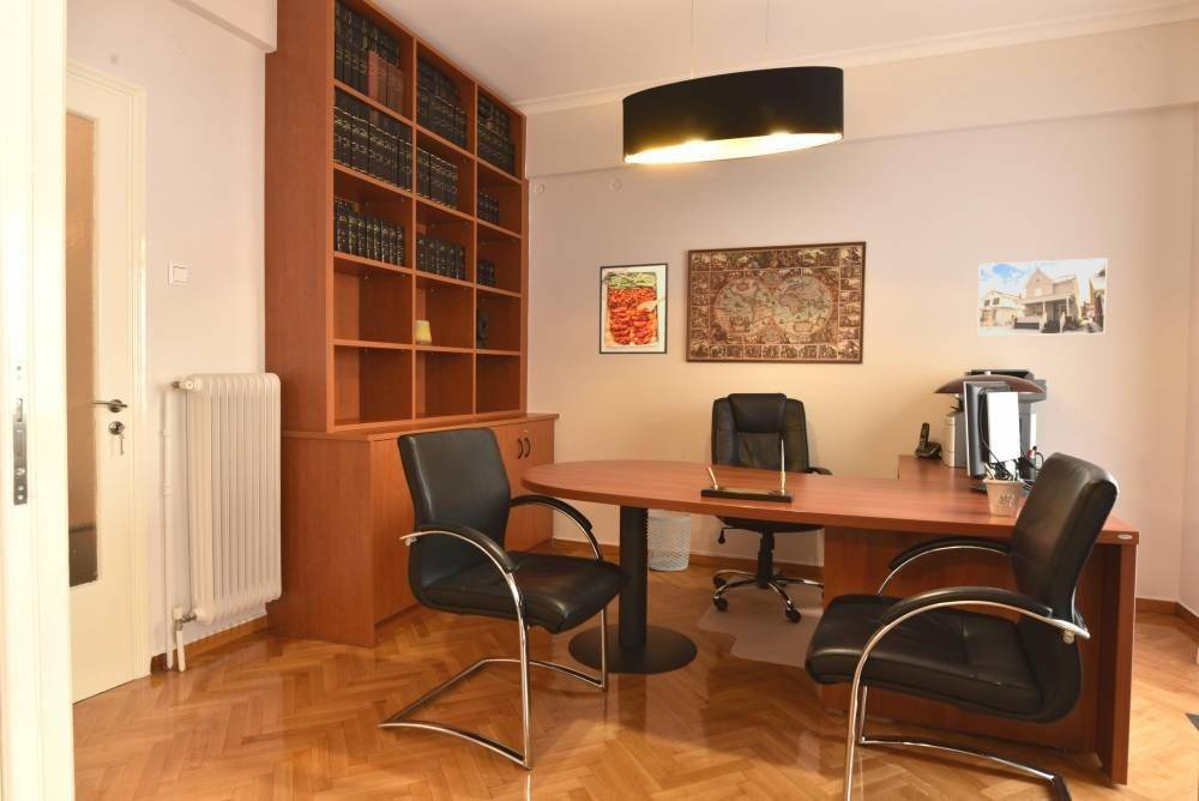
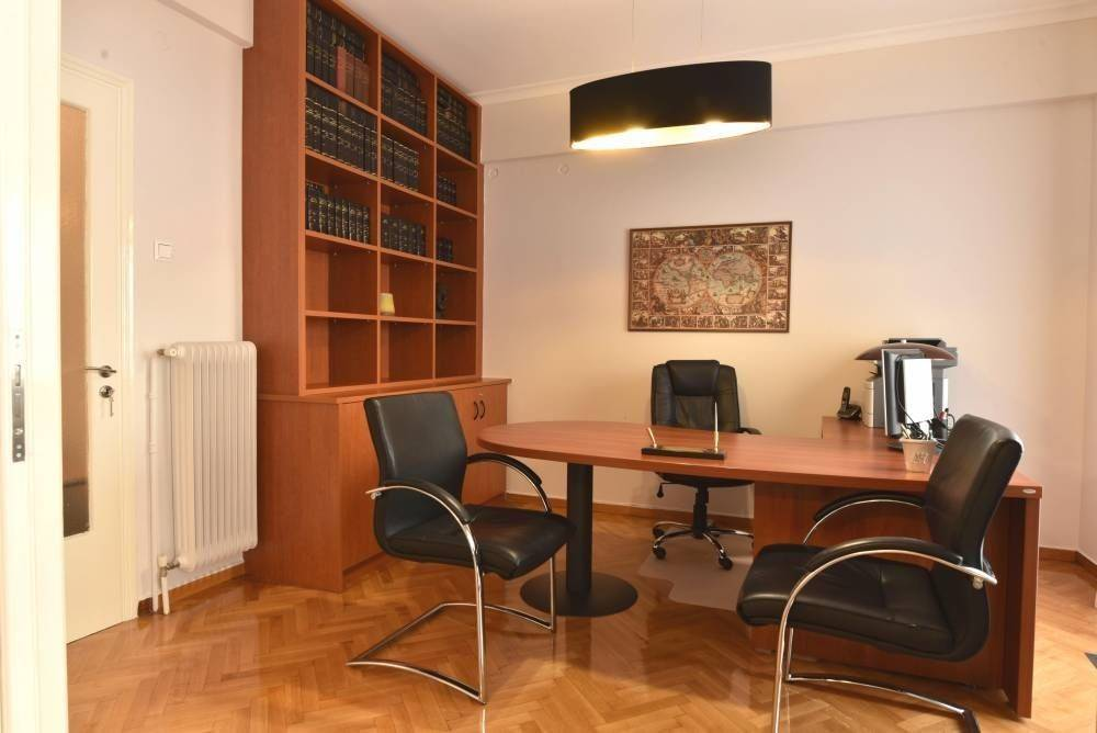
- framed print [976,257,1108,337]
- waste bin [647,510,692,573]
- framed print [598,261,669,355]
